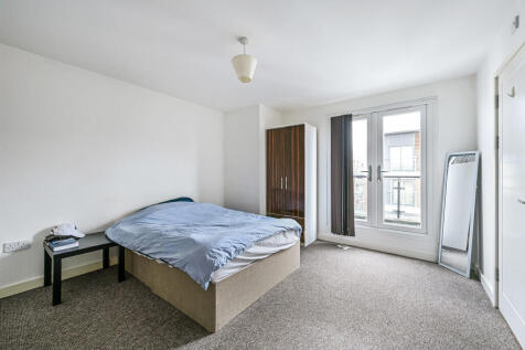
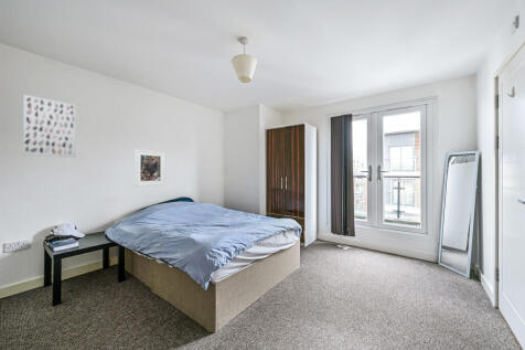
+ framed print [133,148,167,188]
+ wall art [22,93,77,159]
